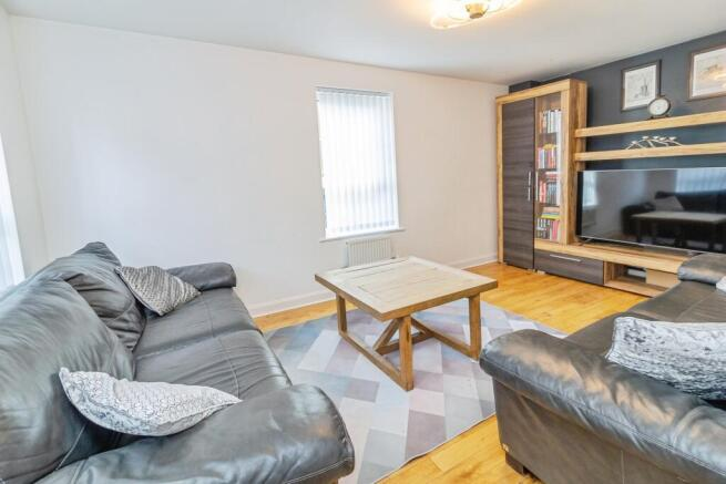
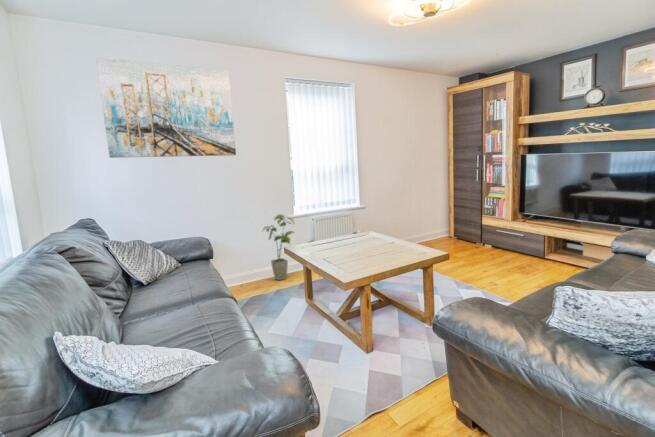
+ house plant [261,213,296,281]
+ wall art [95,56,237,159]
